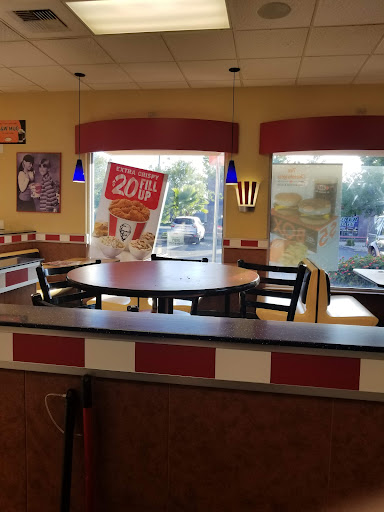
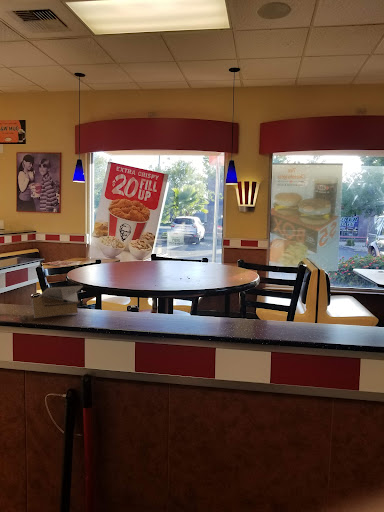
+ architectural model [31,284,84,319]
